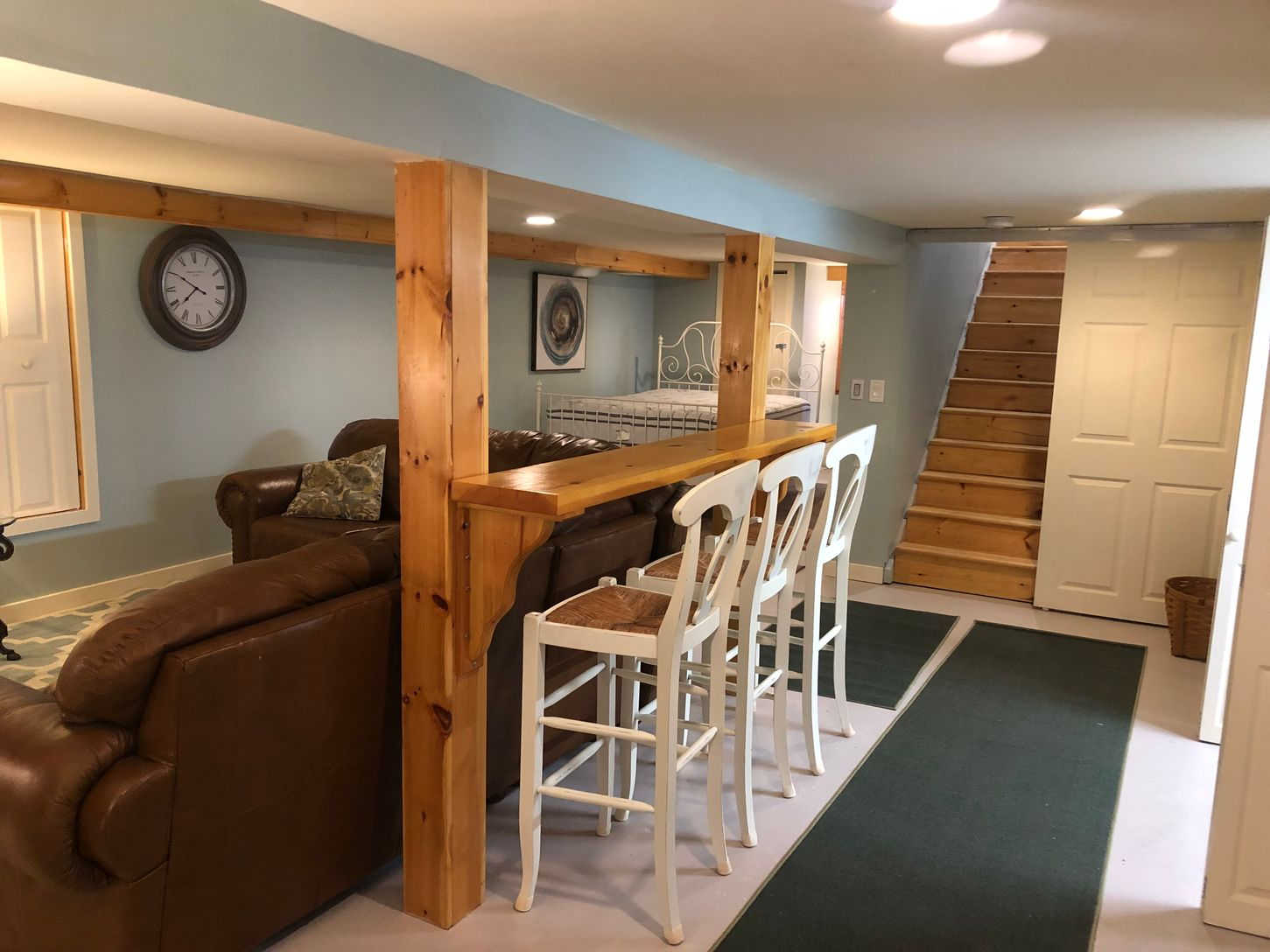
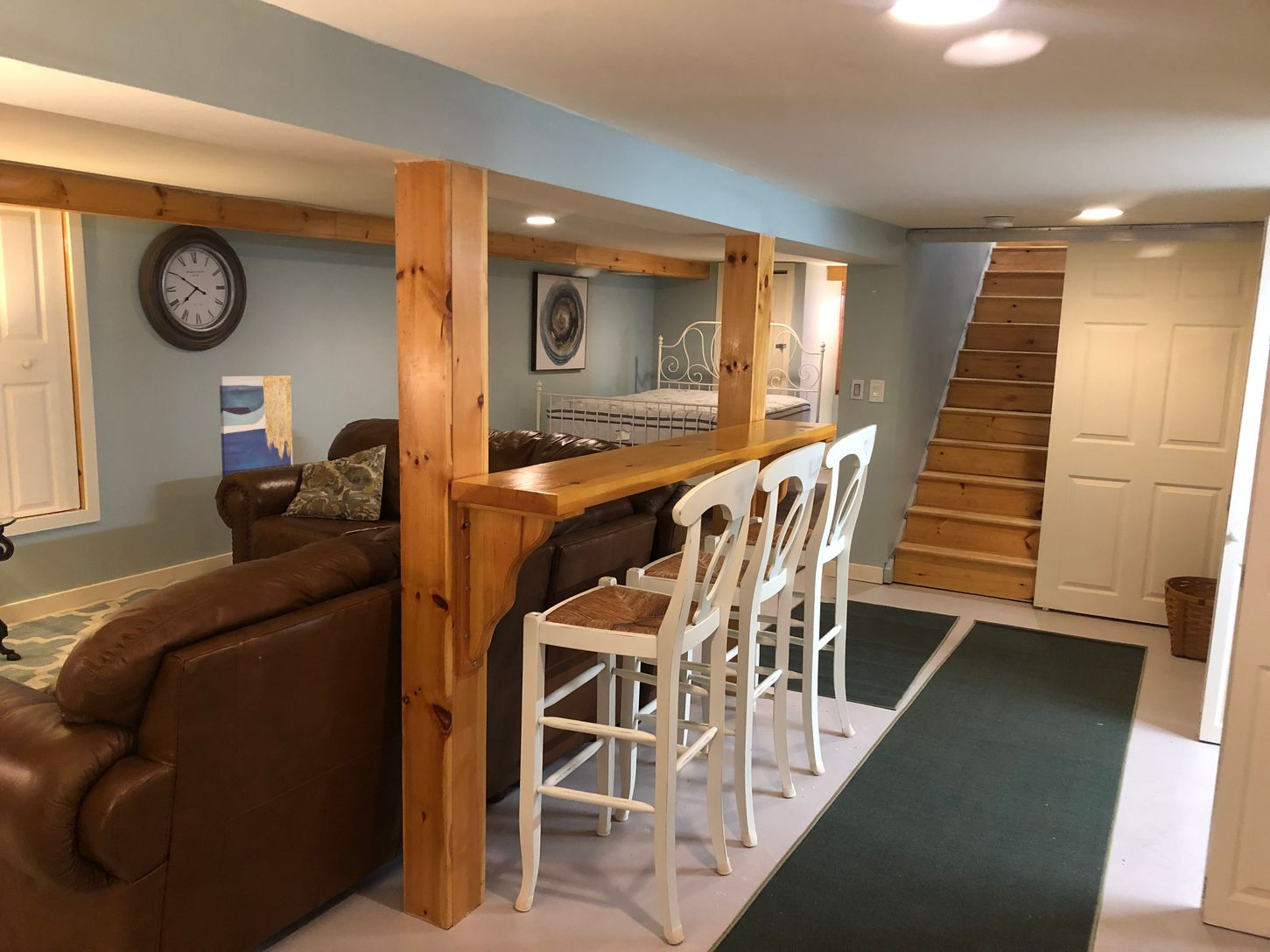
+ wall art [219,374,293,480]
